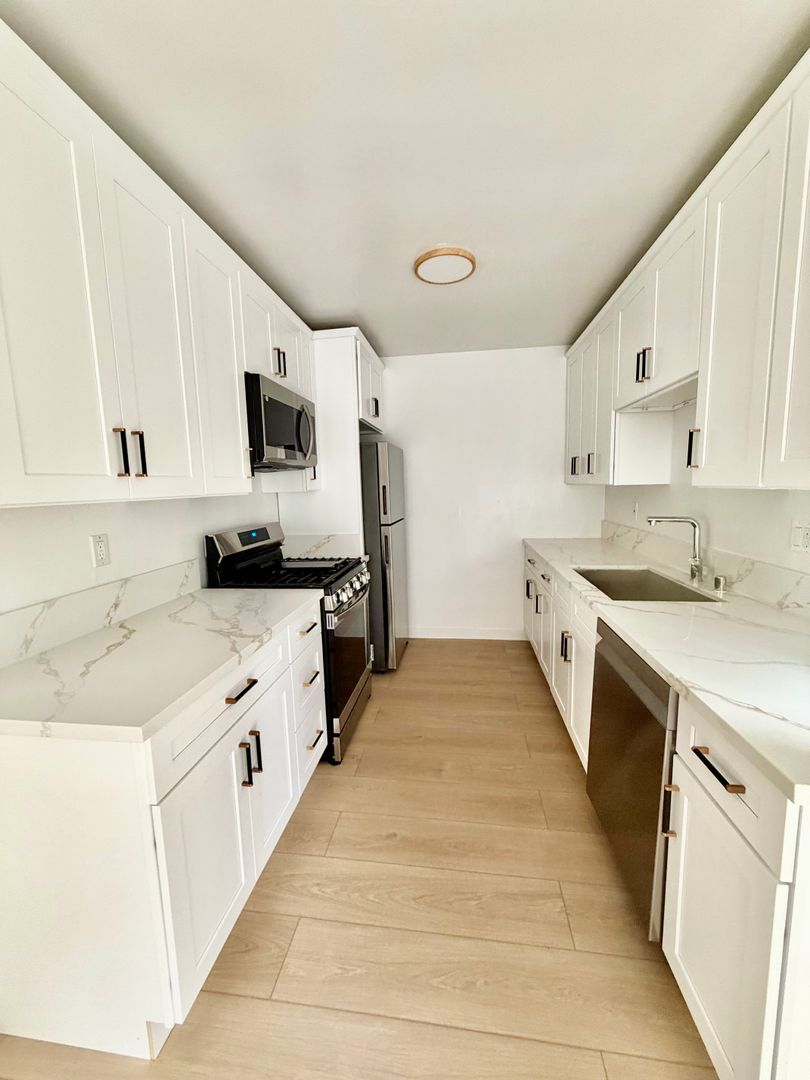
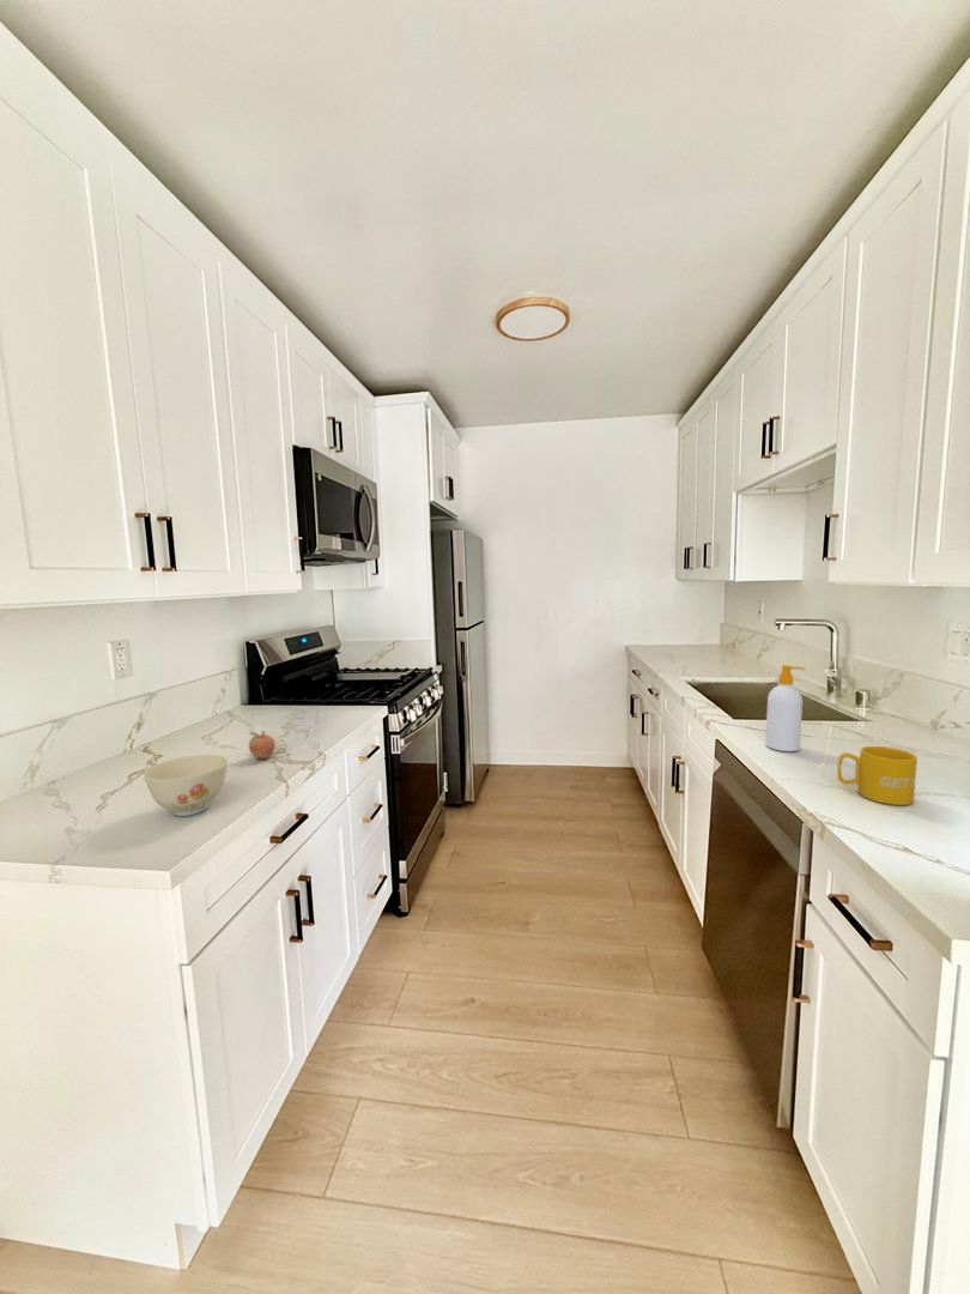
+ bowl [143,754,229,817]
+ soap bottle [764,664,807,752]
+ fruit [247,730,277,760]
+ mug [836,745,919,806]
